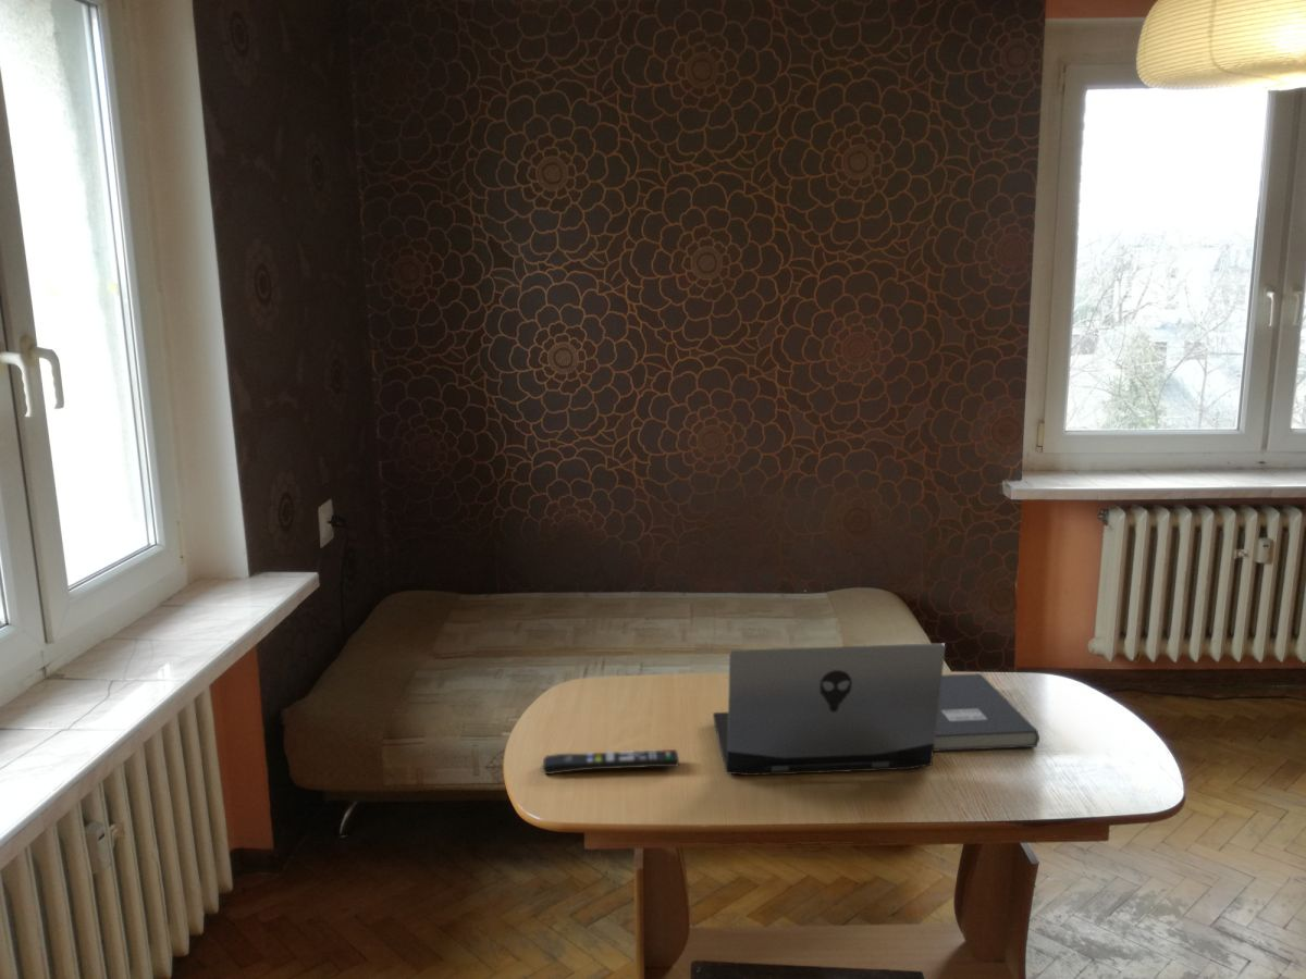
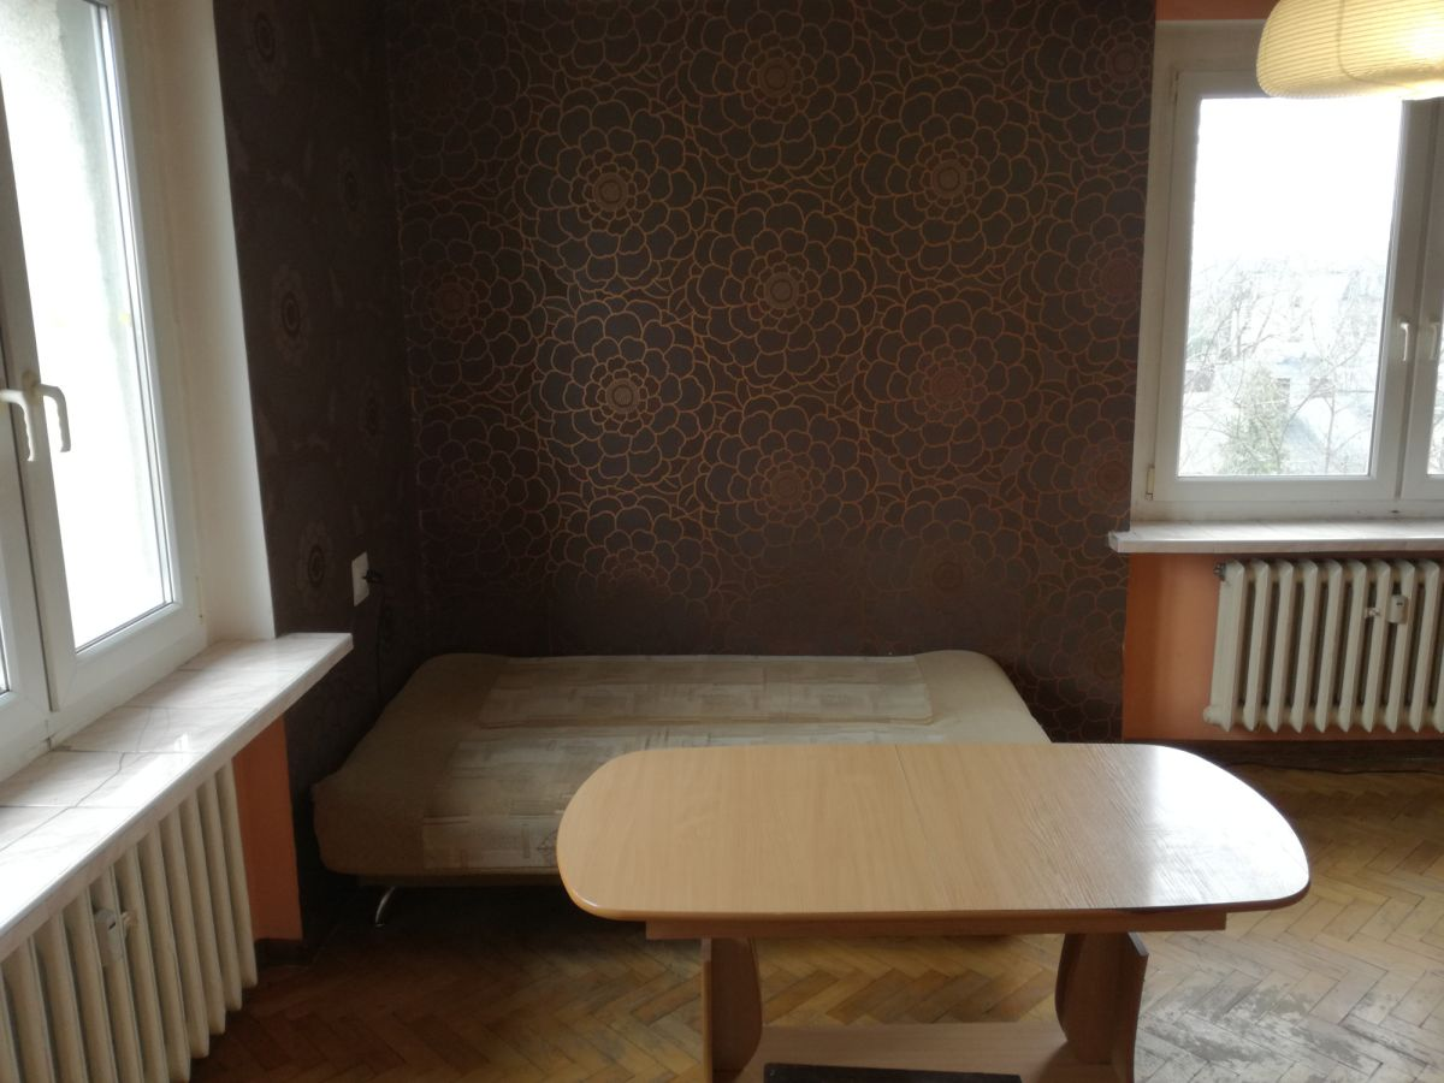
- book [934,672,1040,753]
- laptop [712,642,947,777]
- remote control [541,748,680,776]
